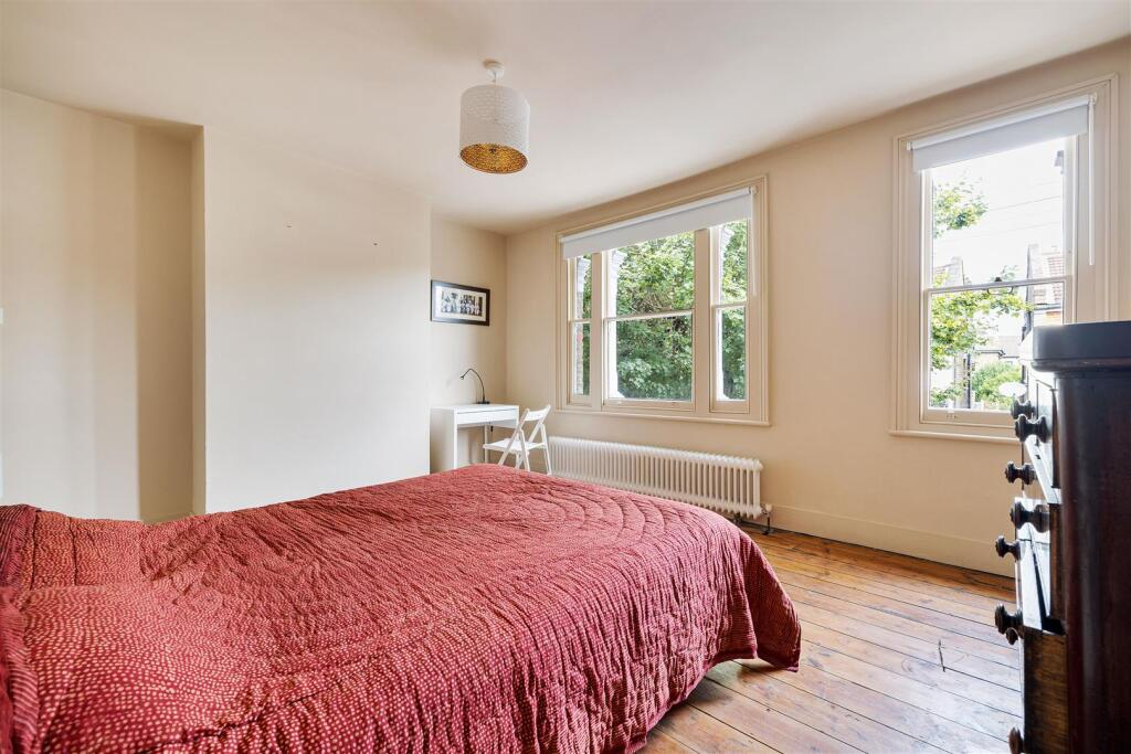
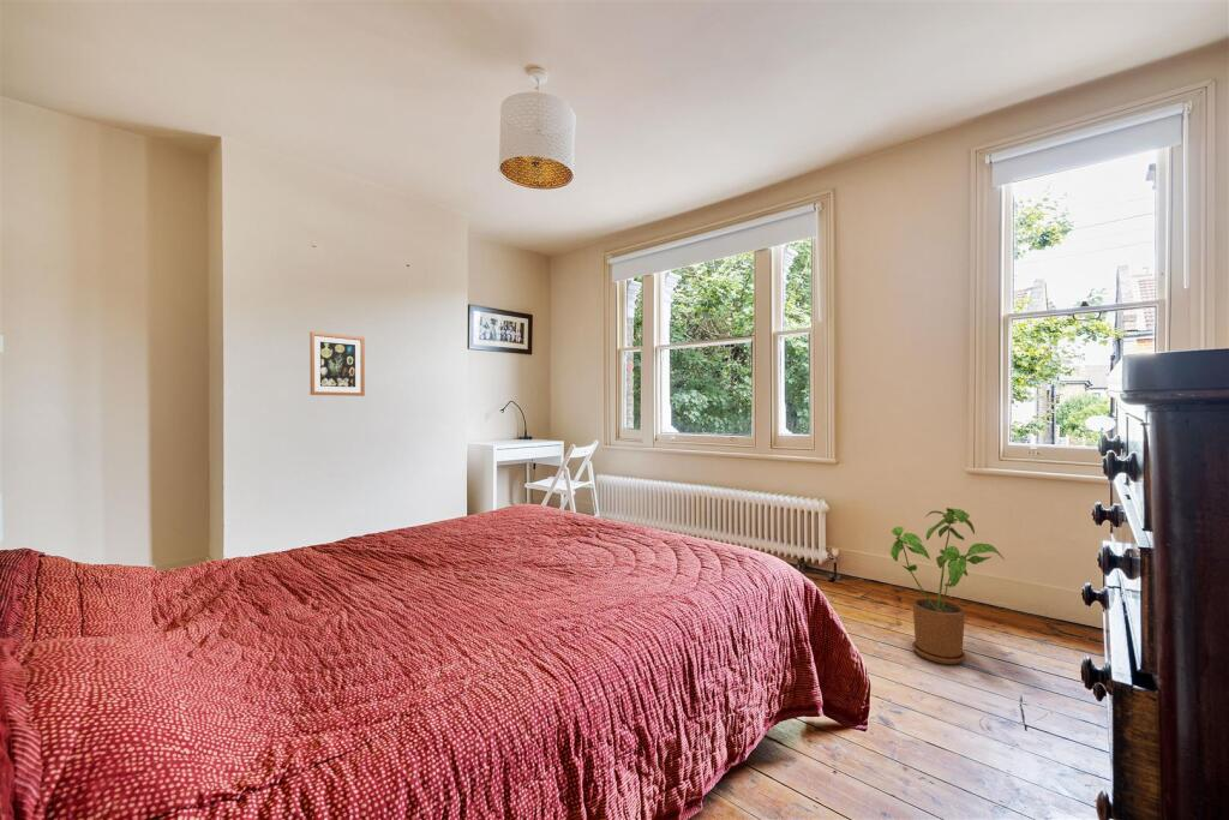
+ wall art [310,330,366,397]
+ house plant [889,507,1006,665]
